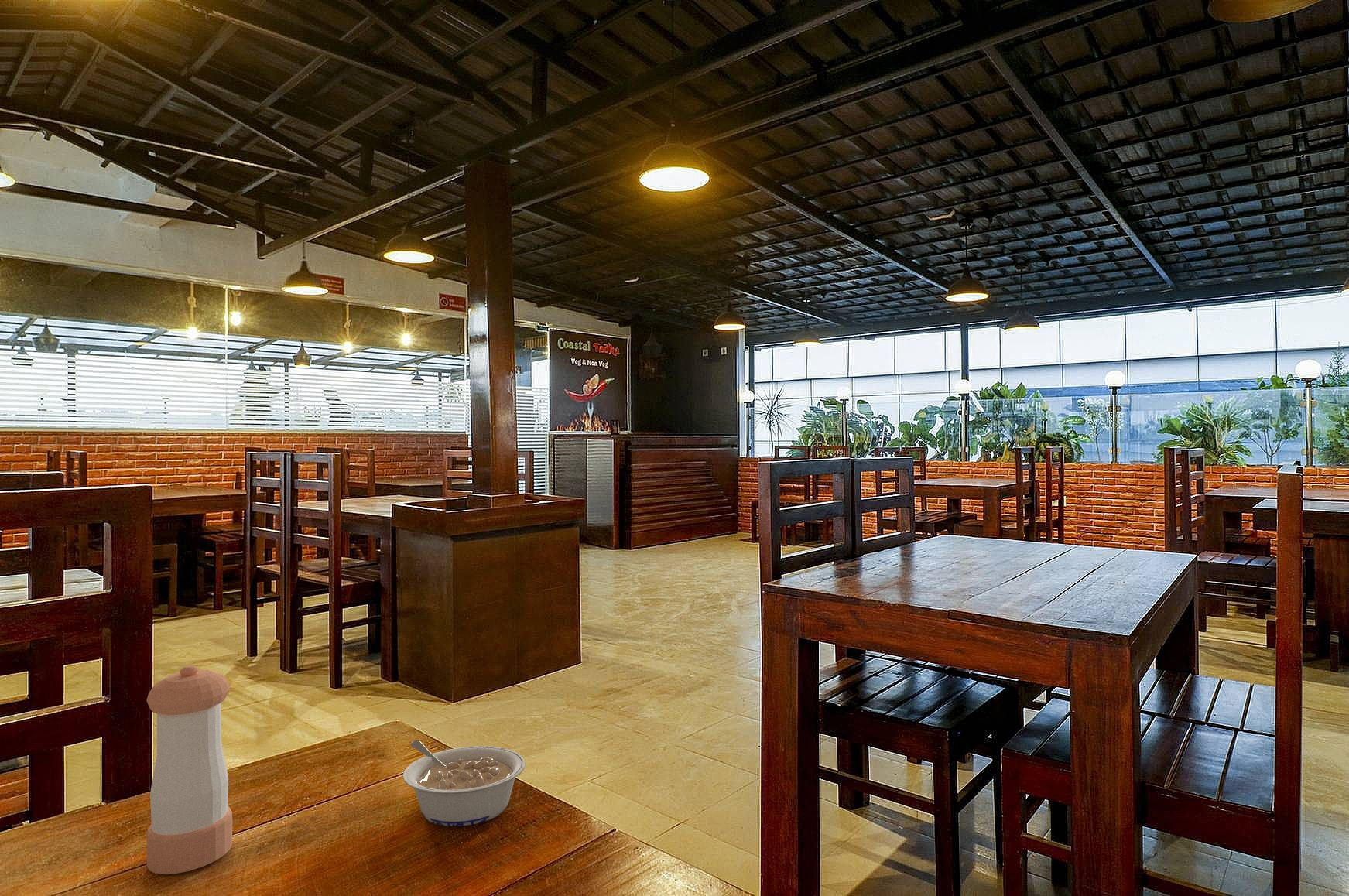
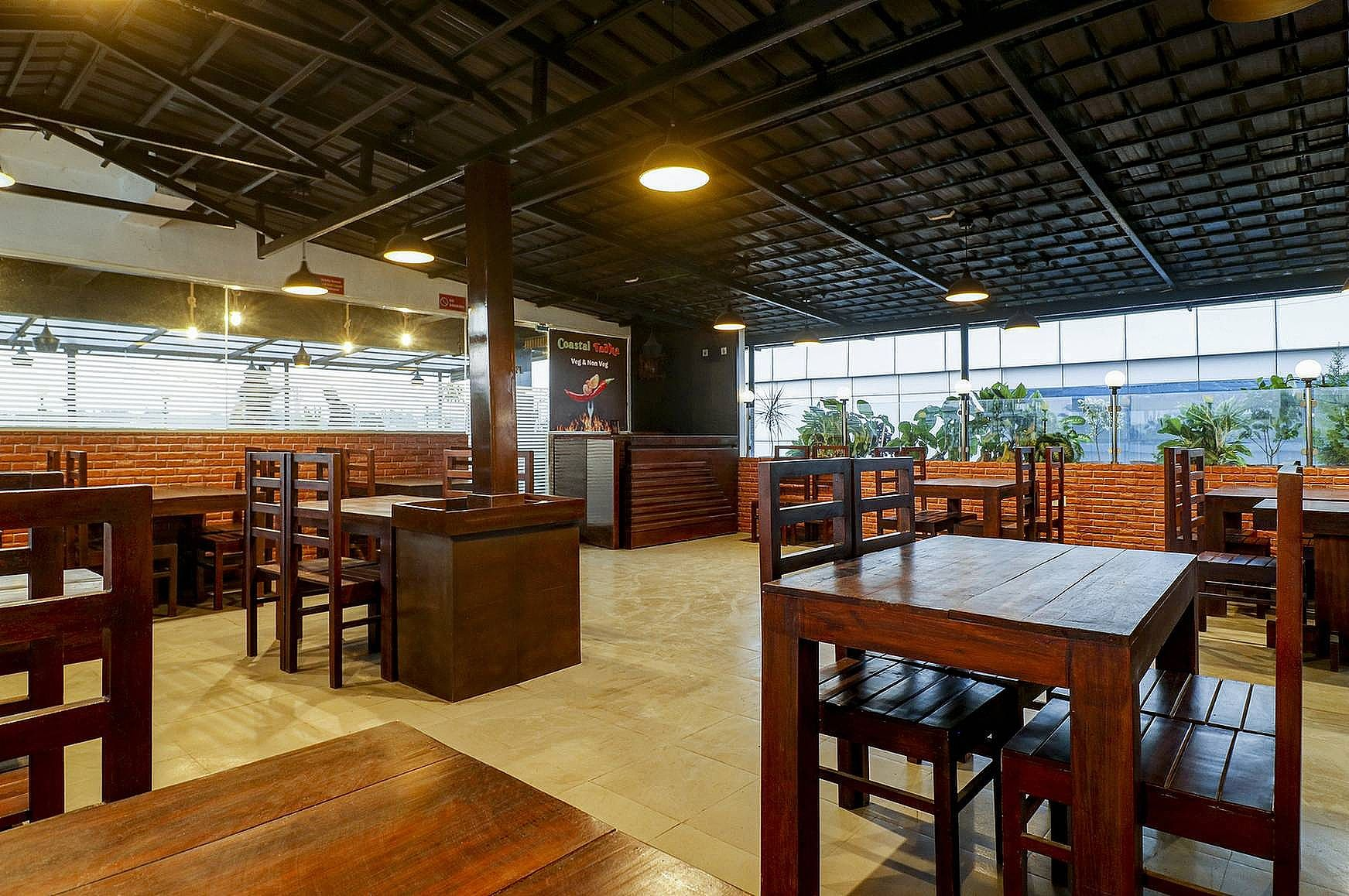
- pepper shaker [146,665,233,875]
- legume [402,740,526,827]
